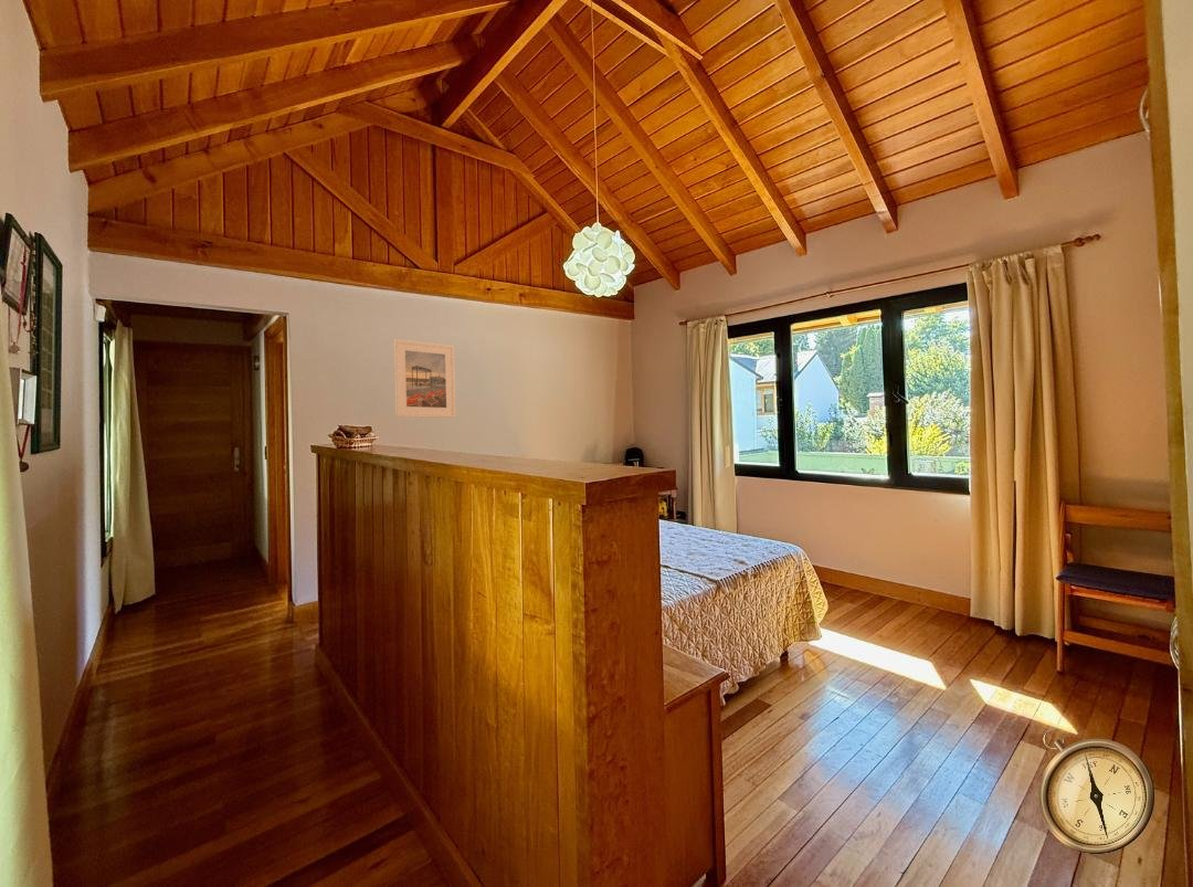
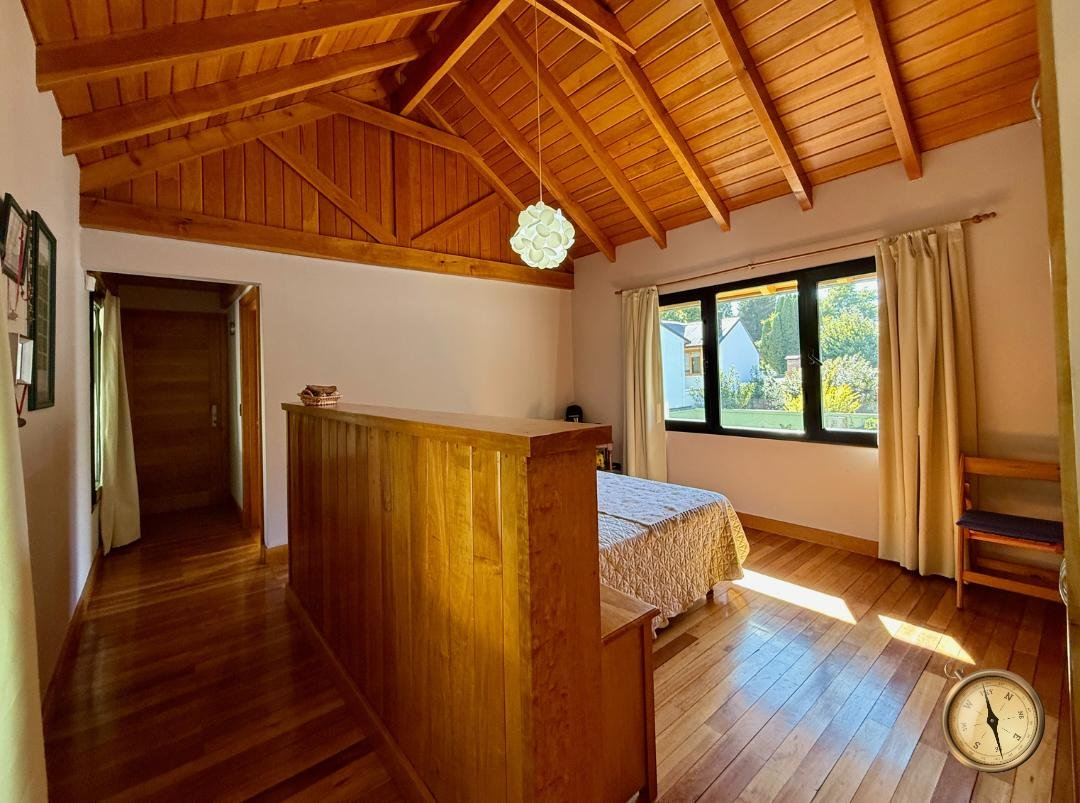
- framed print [393,338,457,419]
